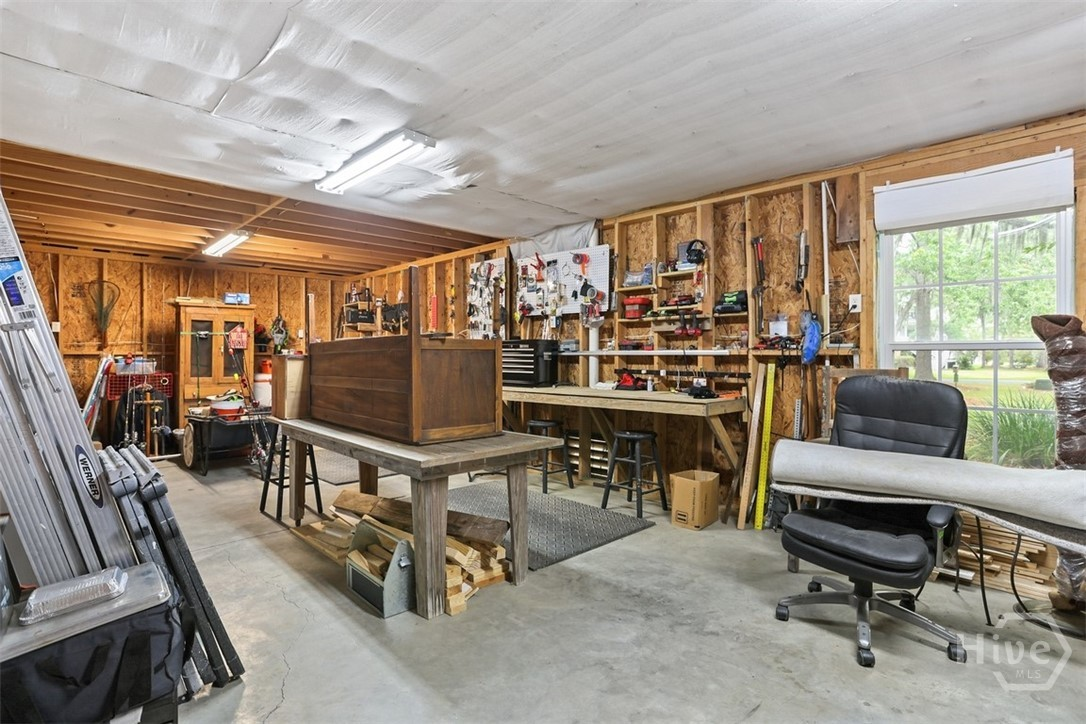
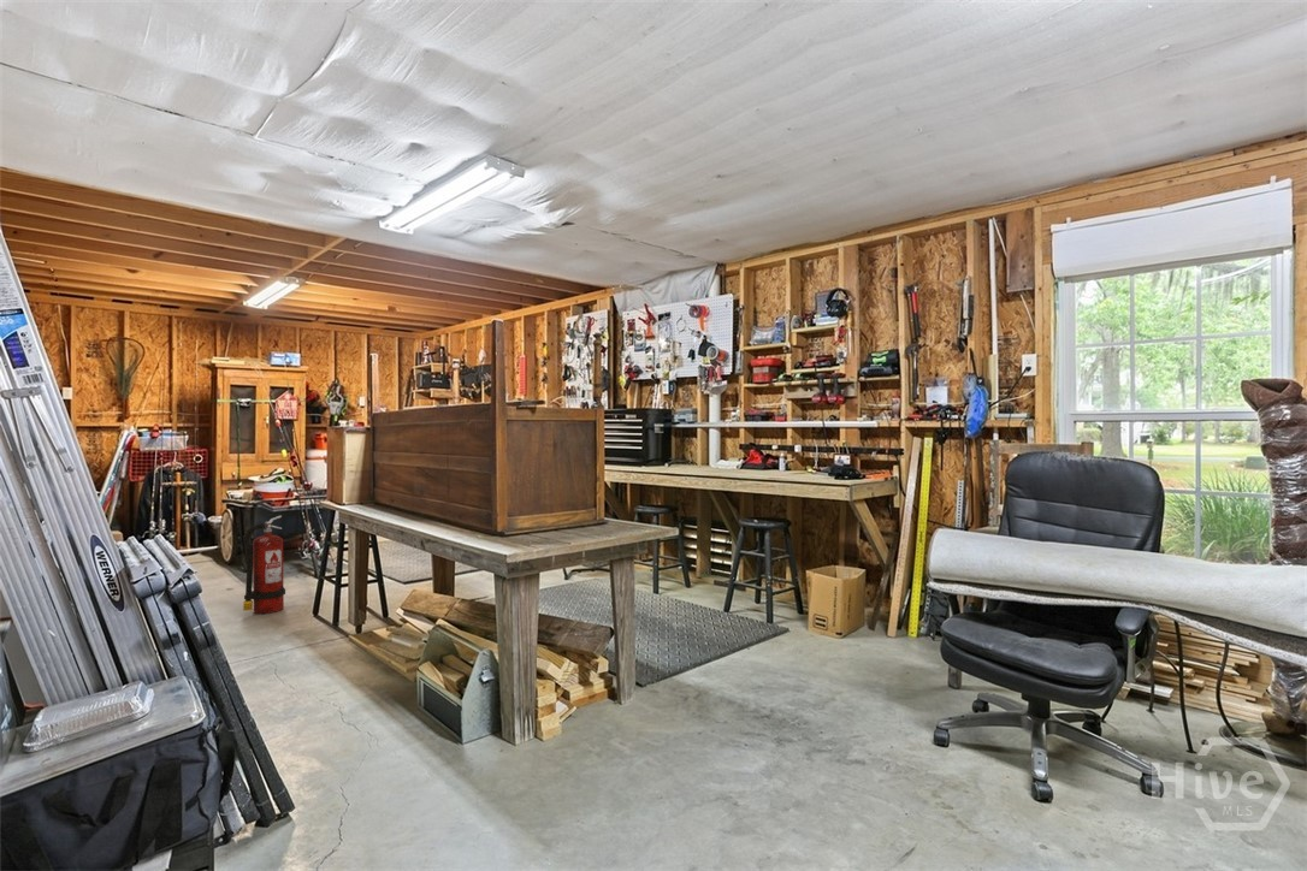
+ fire extinguisher [242,515,286,615]
